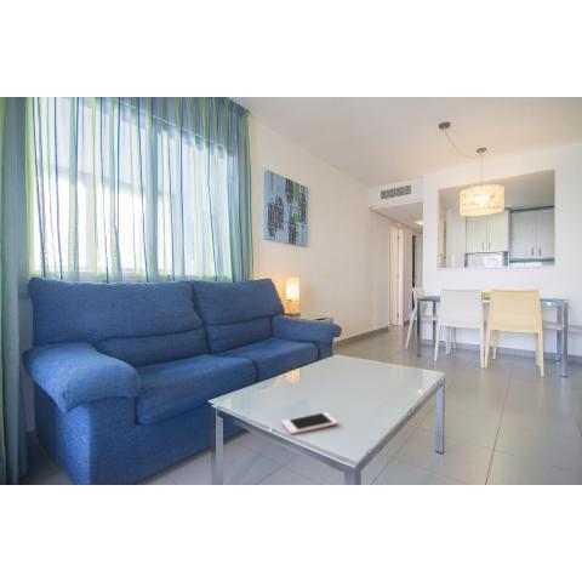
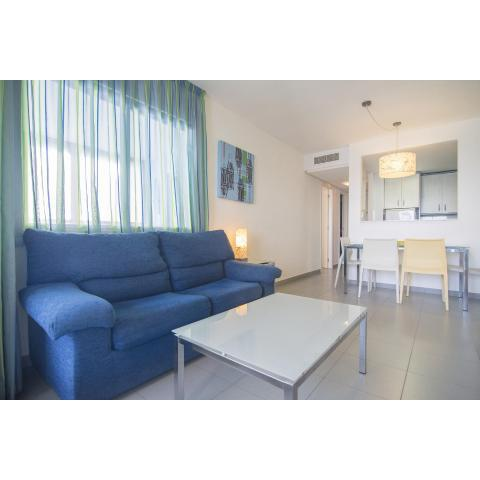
- cell phone [280,411,340,435]
